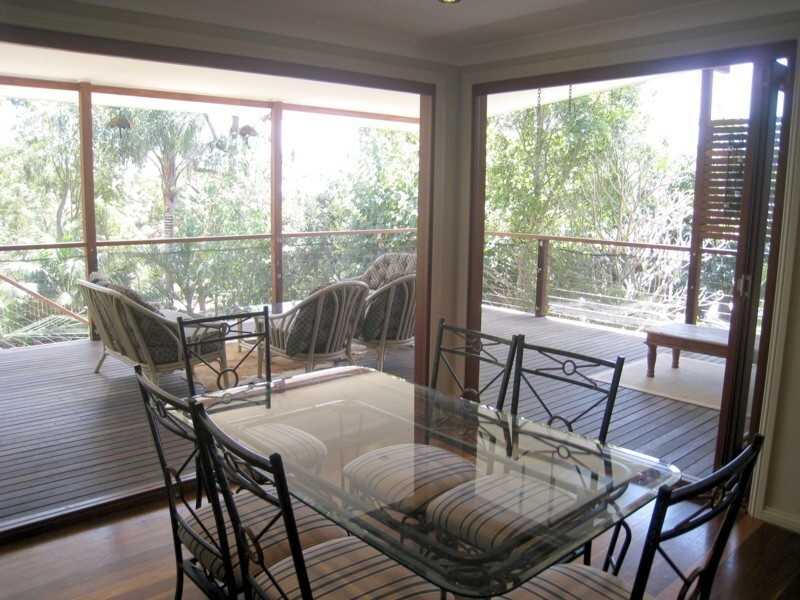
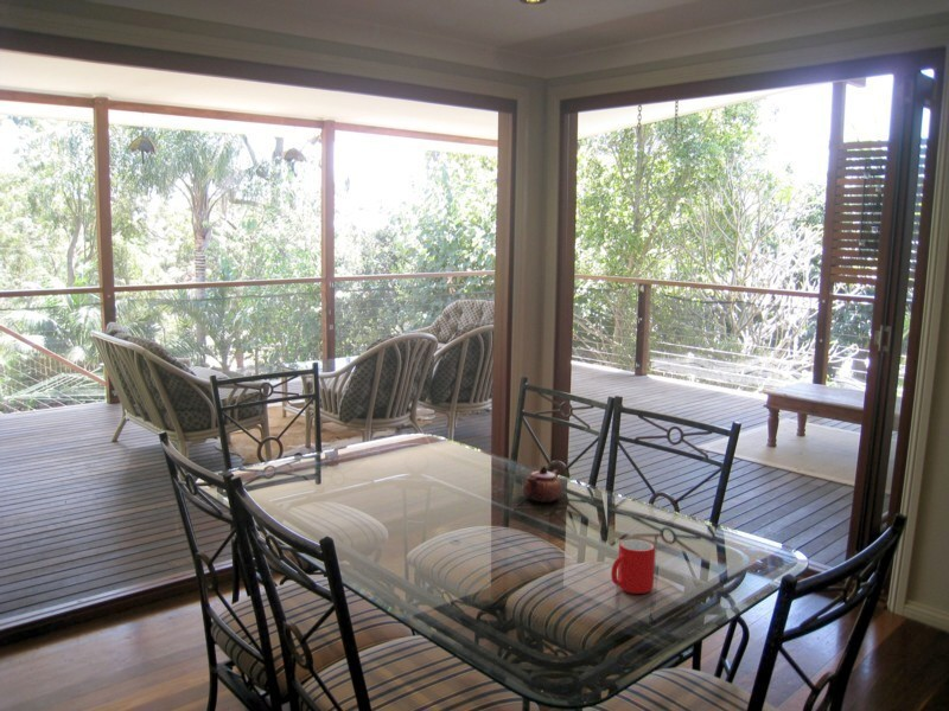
+ cup [610,538,656,595]
+ teapot [522,465,563,504]
